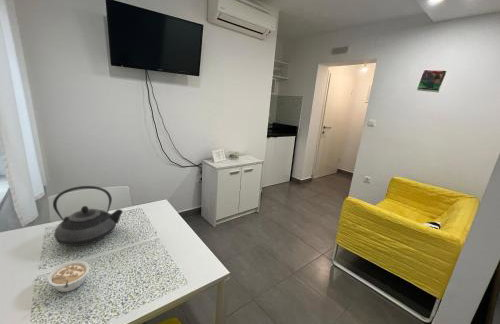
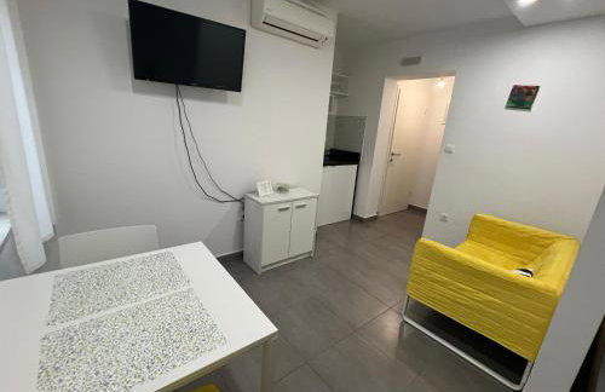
- teapot [52,185,124,247]
- legume [45,260,91,293]
